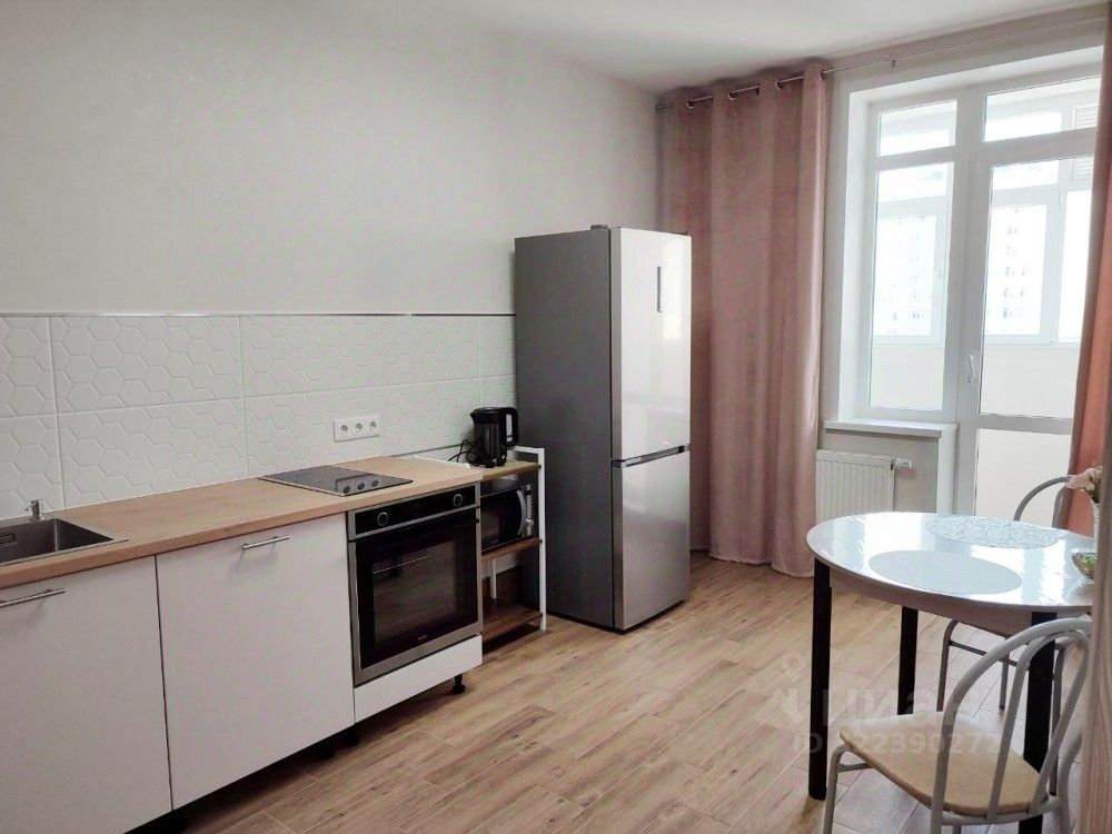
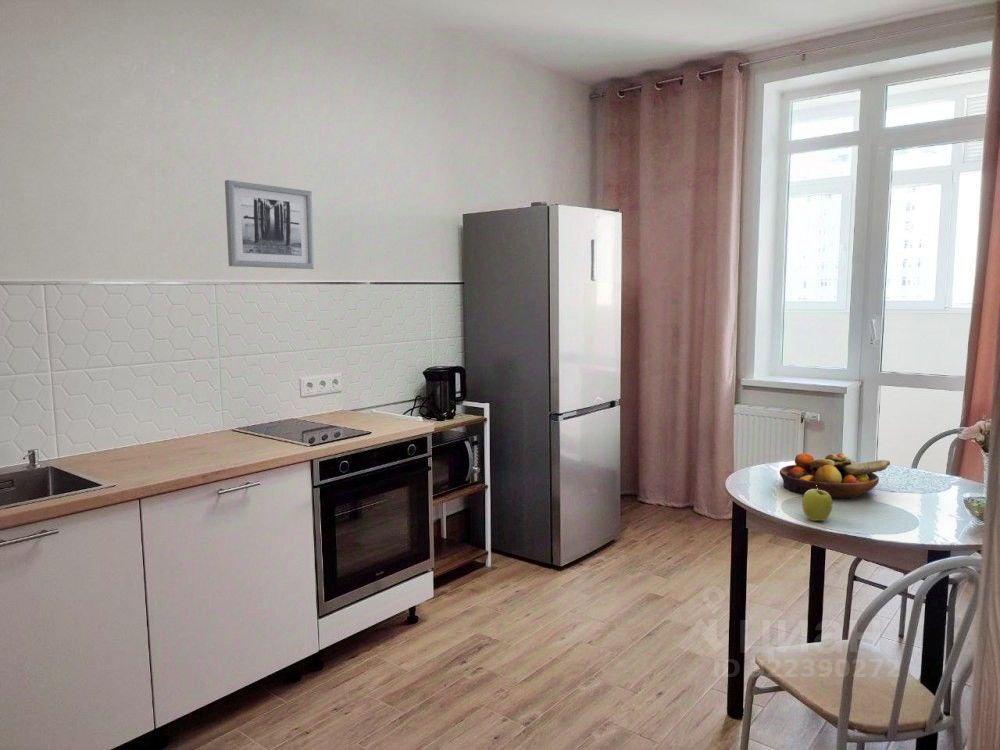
+ wall art [224,179,315,270]
+ fruit bowl [779,452,891,499]
+ apple [801,485,834,522]
